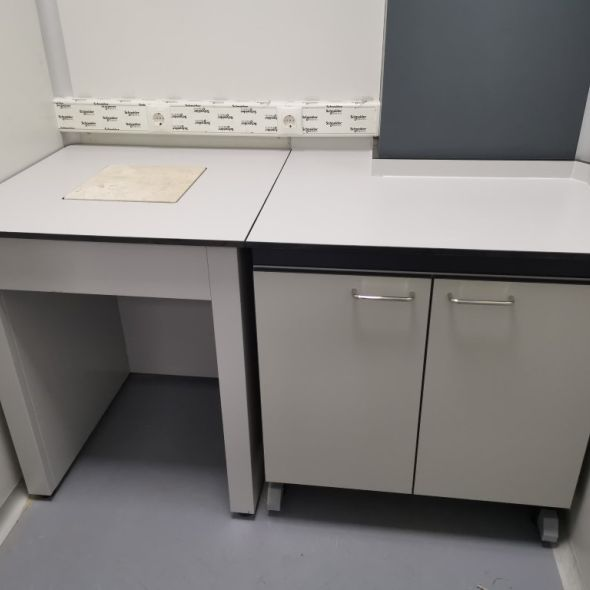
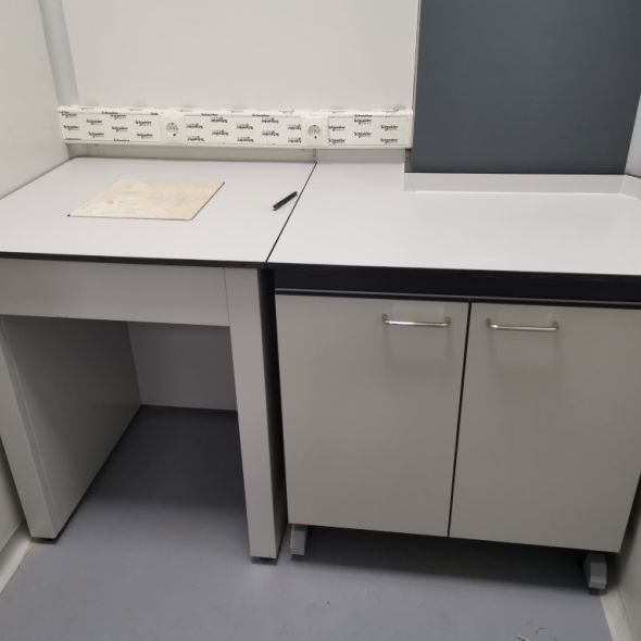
+ pen [272,190,299,209]
